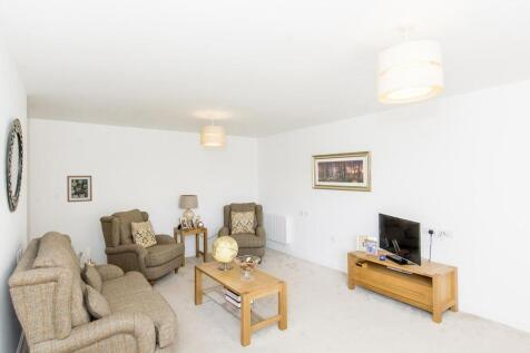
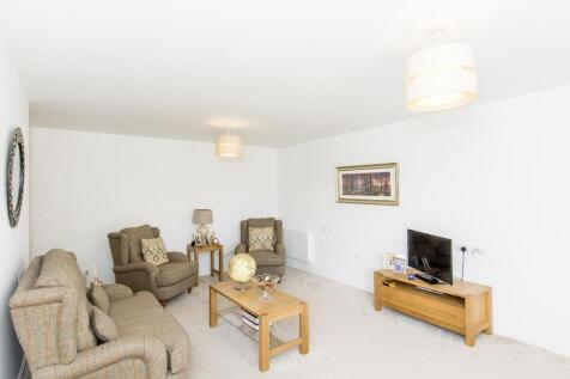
- wall art [66,175,94,204]
